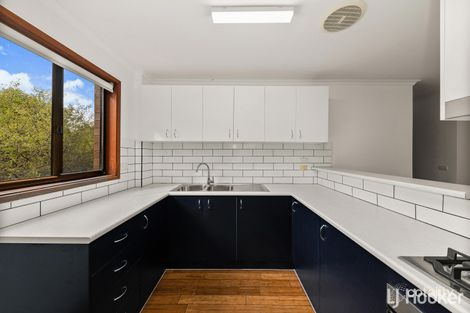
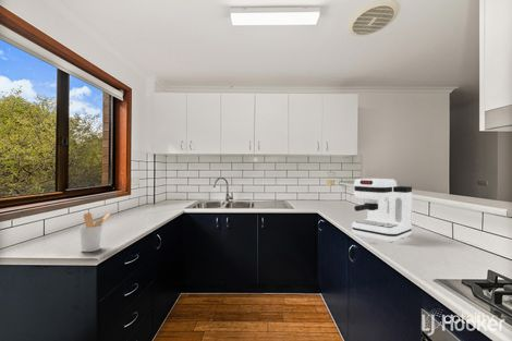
+ utensil holder [78,211,112,253]
+ coffee maker [351,178,413,243]
